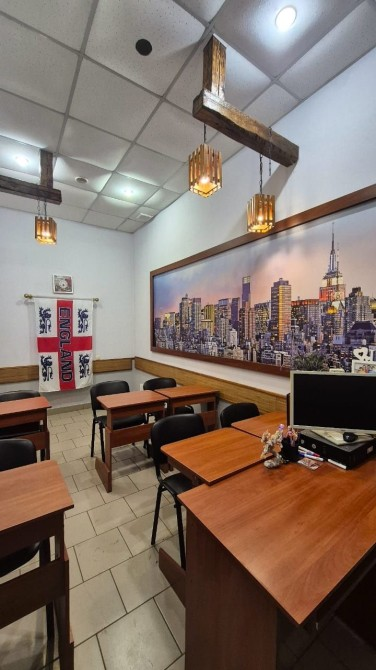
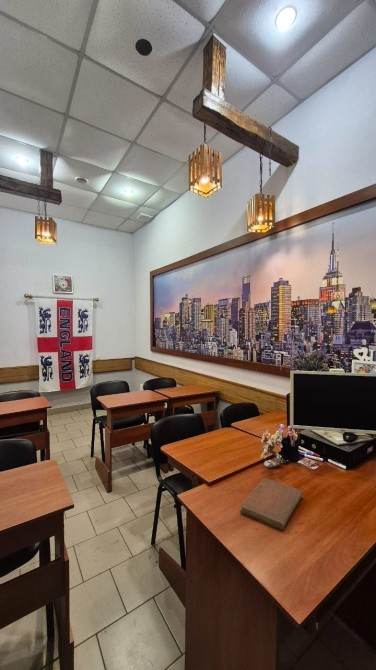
+ notebook [239,477,303,531]
